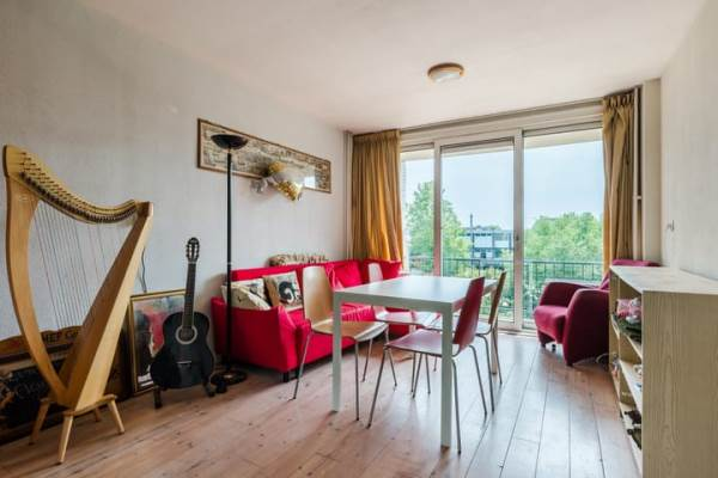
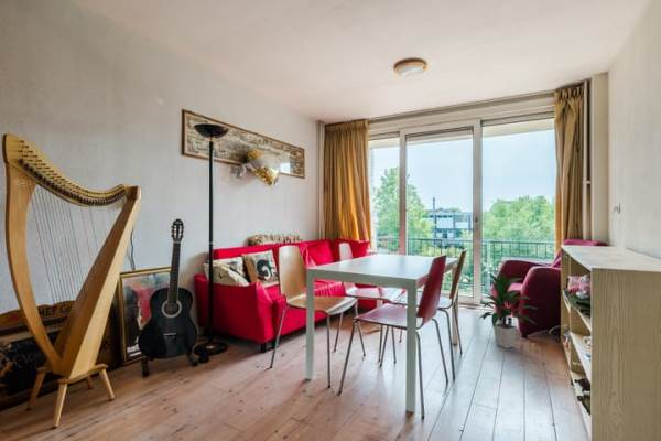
+ indoor plant [478,272,538,349]
